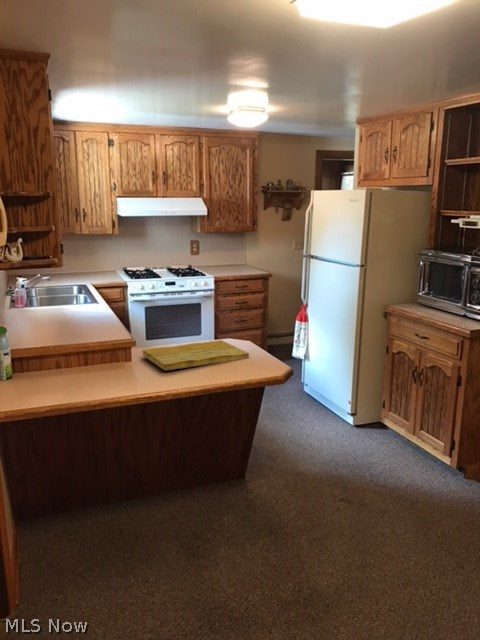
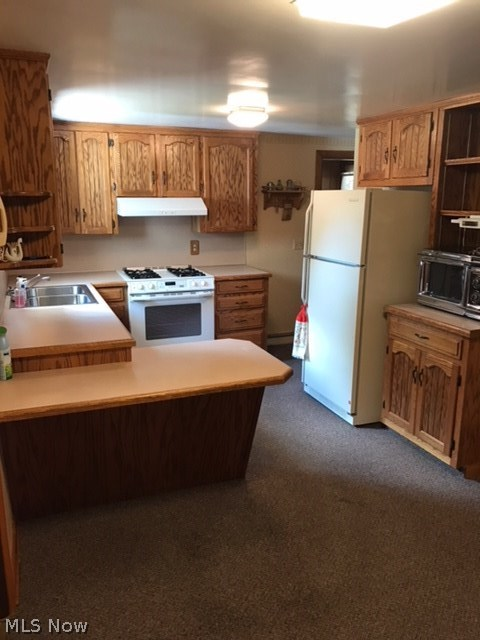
- cutting board [142,339,250,372]
